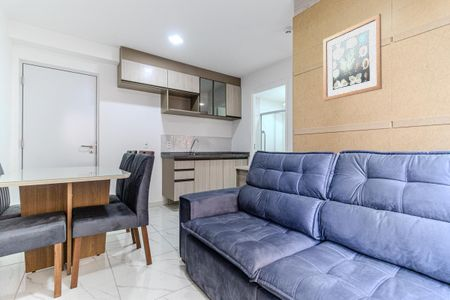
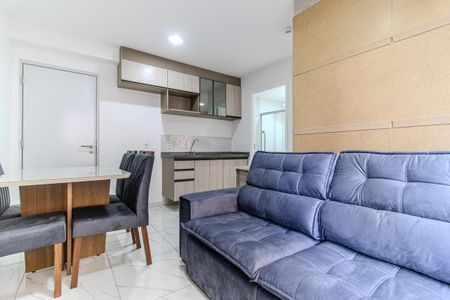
- wall art [322,13,383,102]
